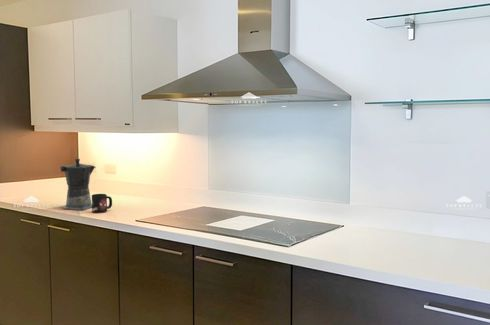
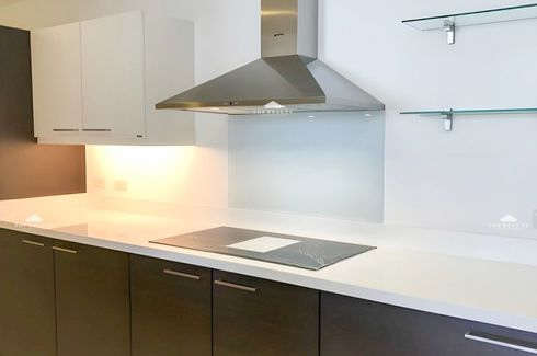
- mug [91,193,113,214]
- coffee maker [58,157,97,211]
